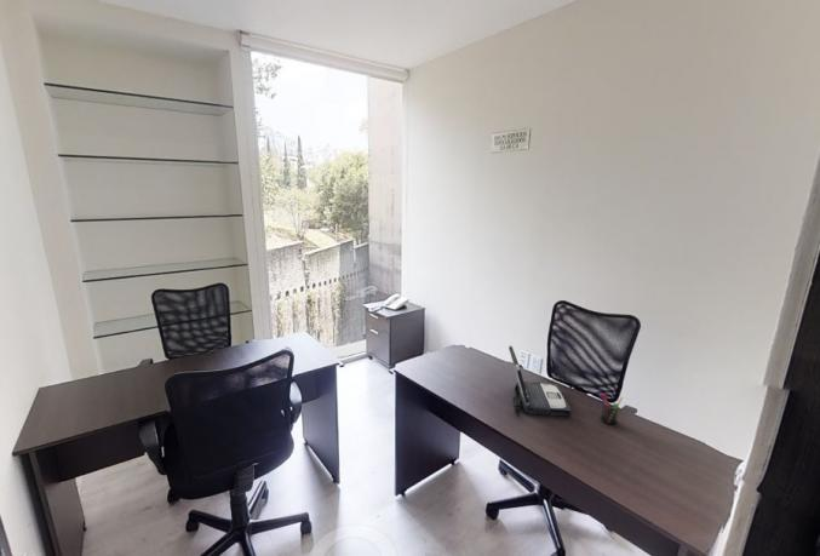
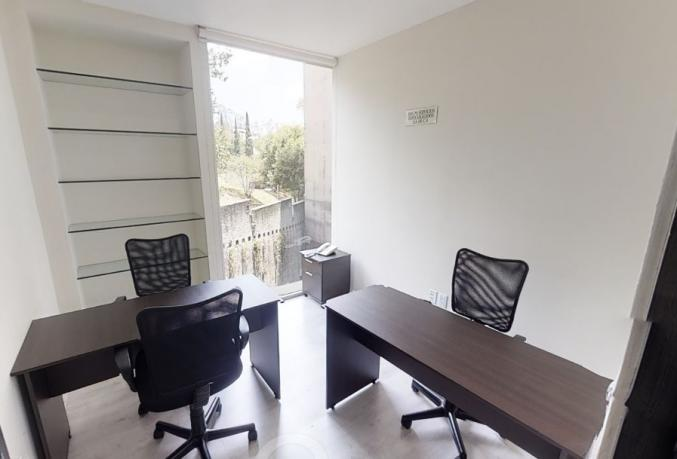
- pen holder [598,392,624,426]
- laptop [508,344,573,418]
